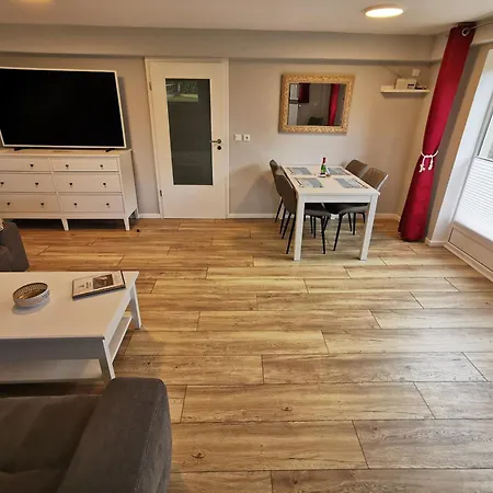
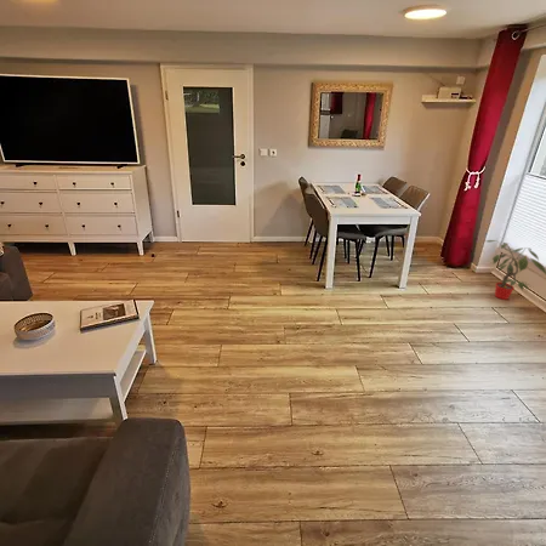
+ potted plant [485,239,546,301]
